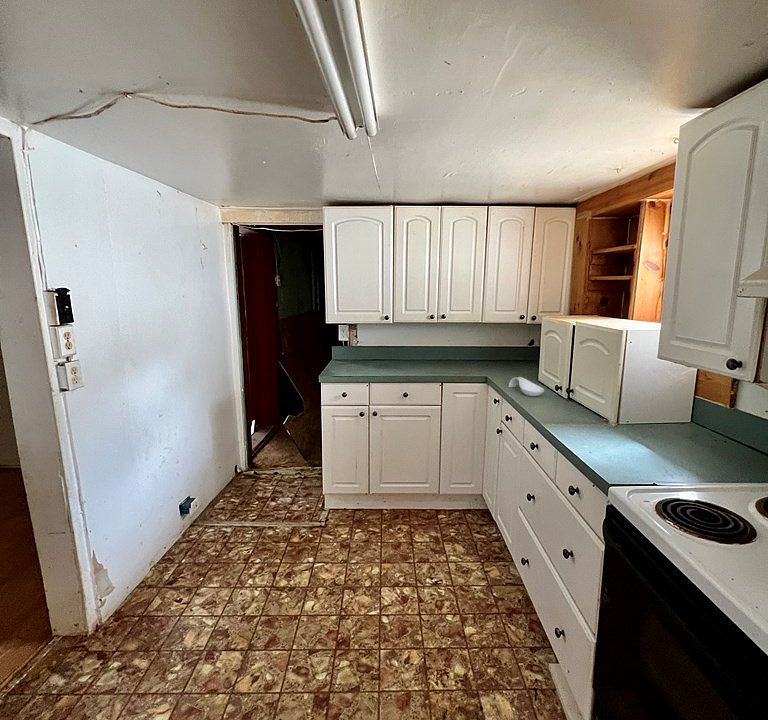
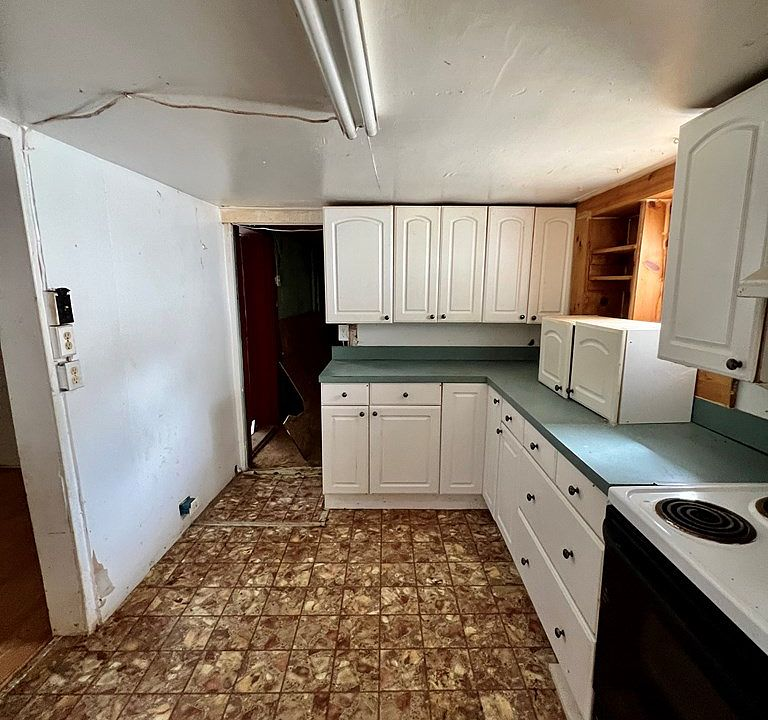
- spoon rest [508,376,545,397]
